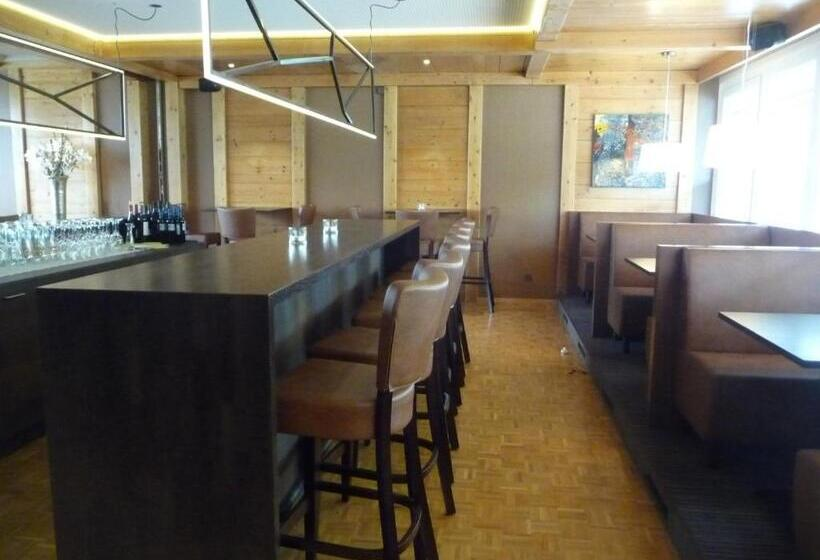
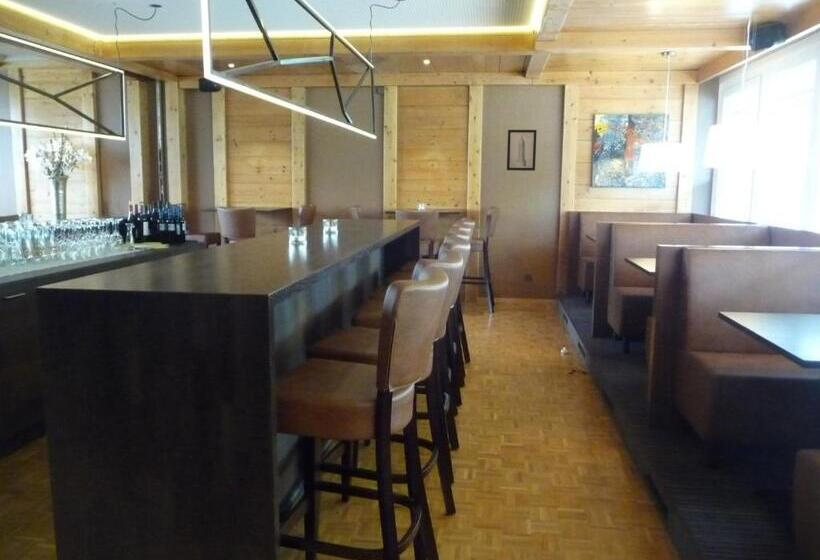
+ wall art [506,129,538,172]
